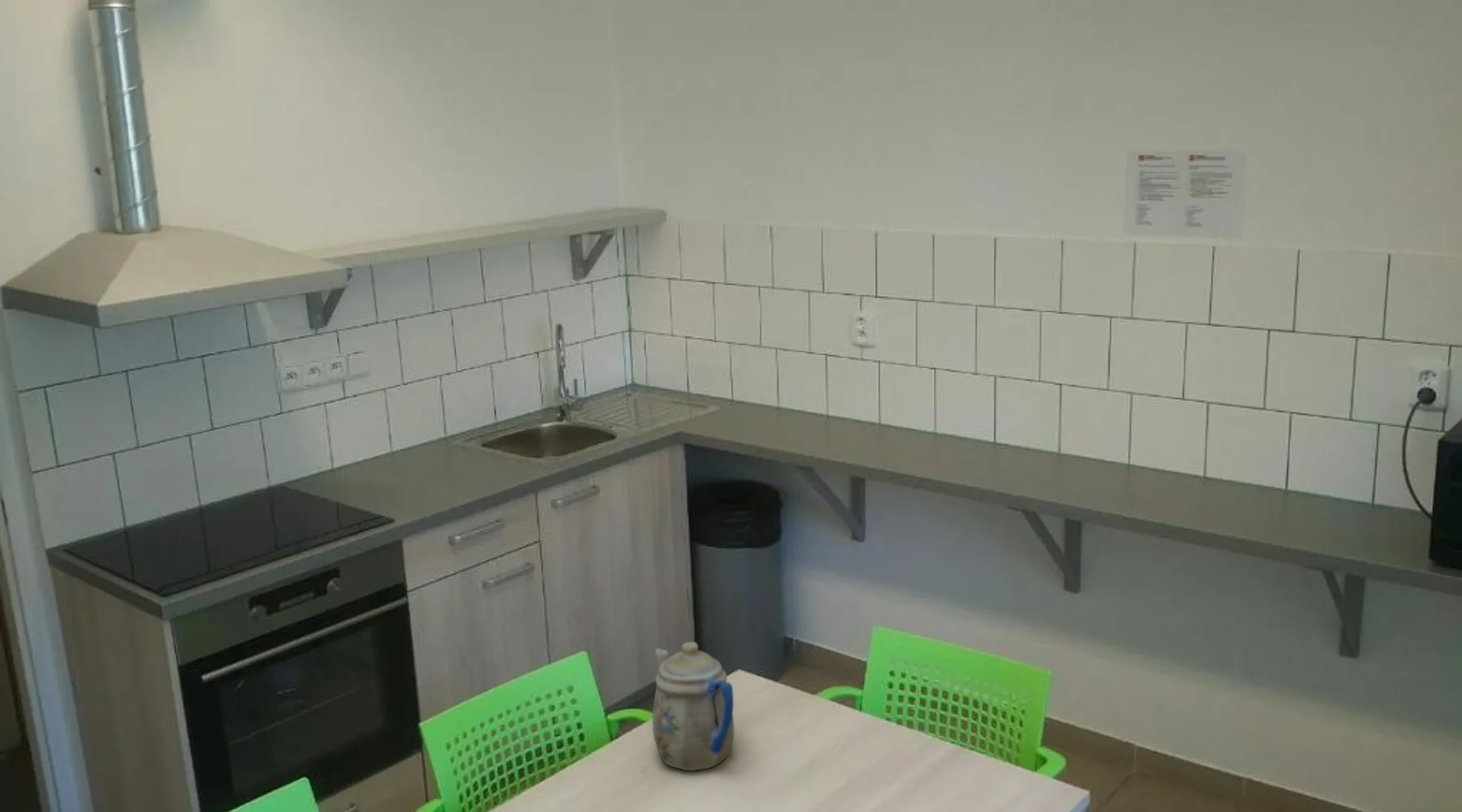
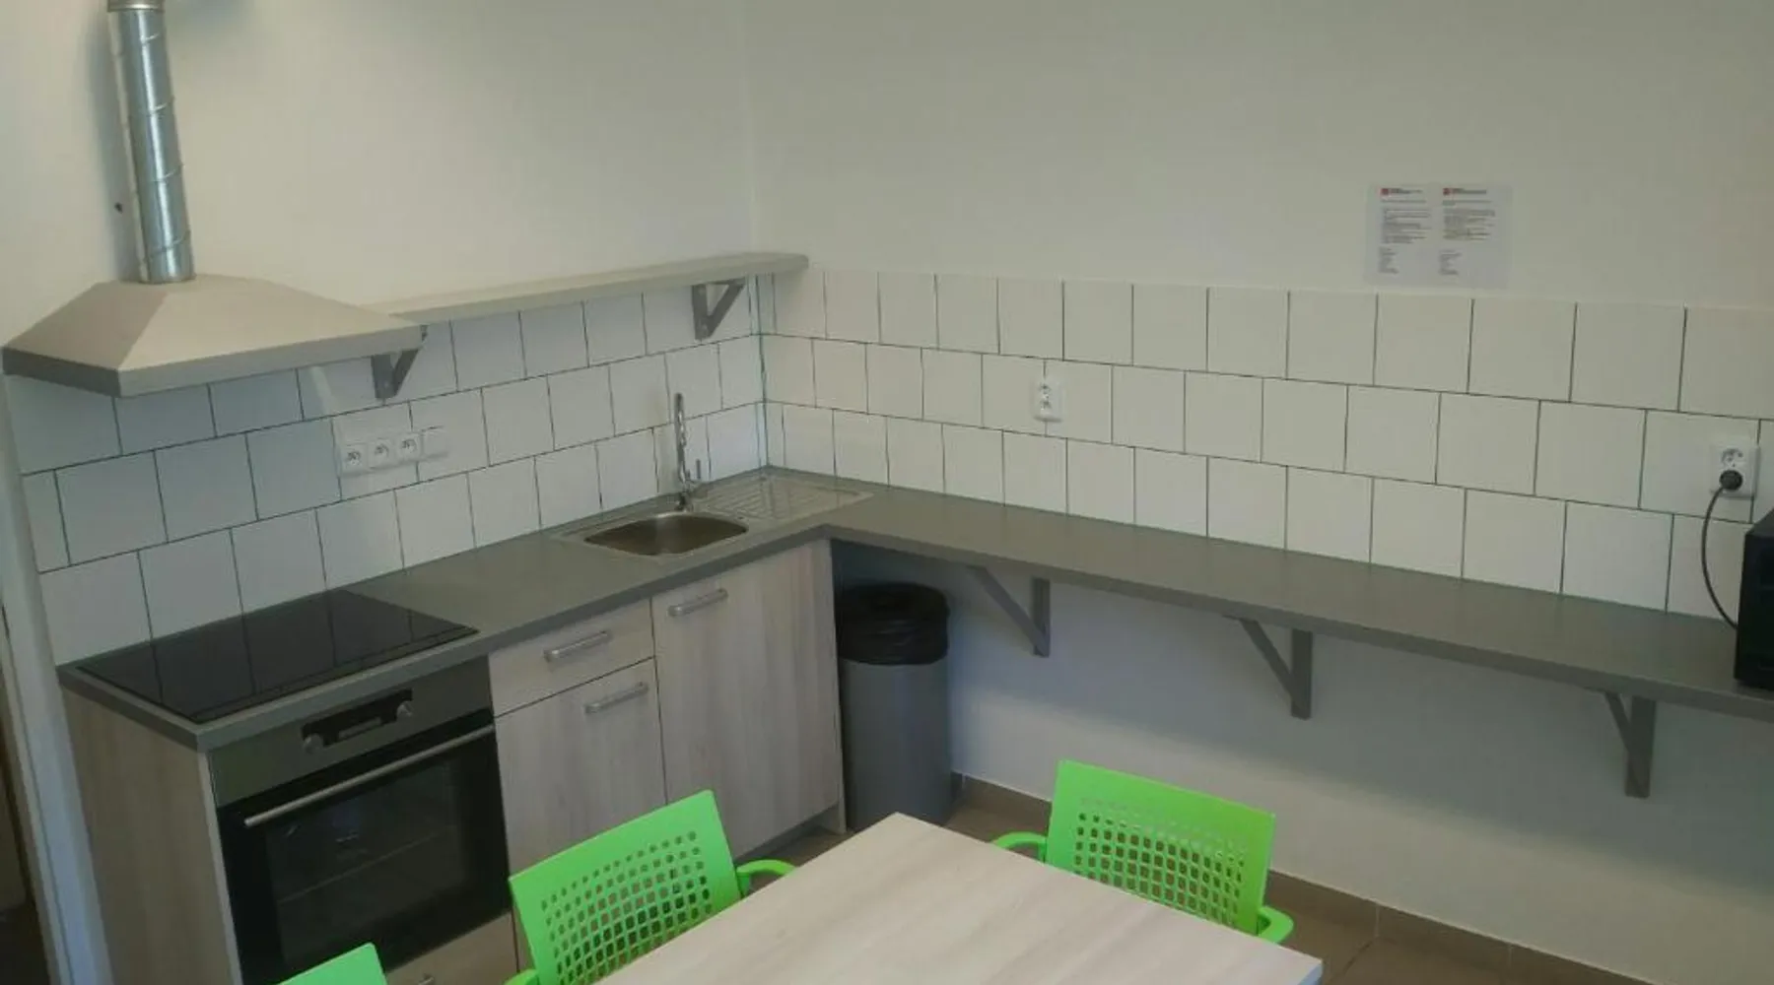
- teapot [651,641,735,771]
